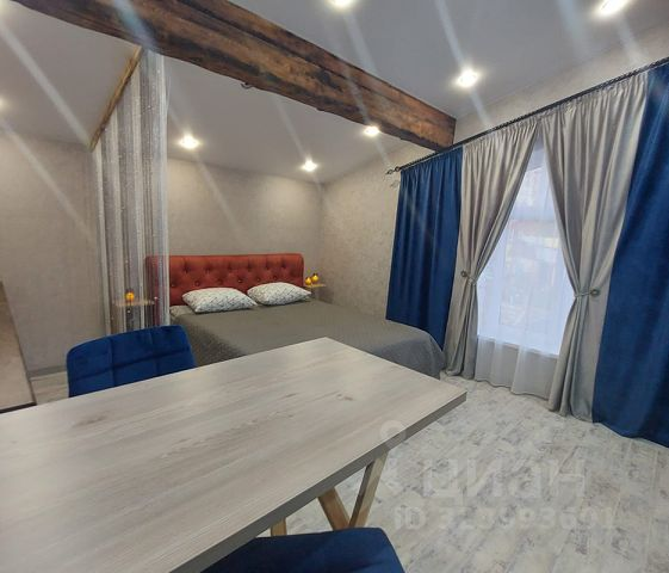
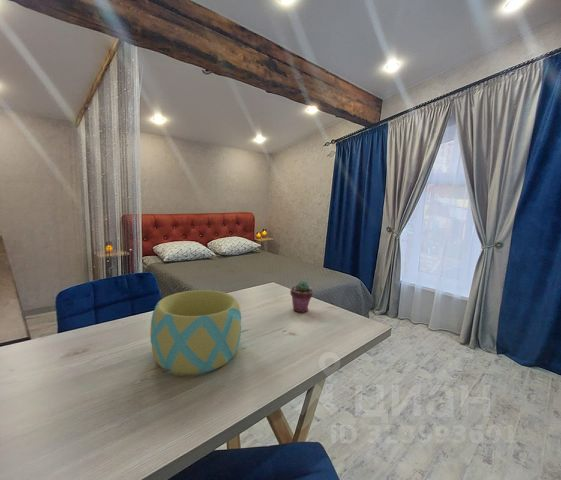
+ potted succulent [289,280,314,313]
+ bowl [149,289,242,375]
